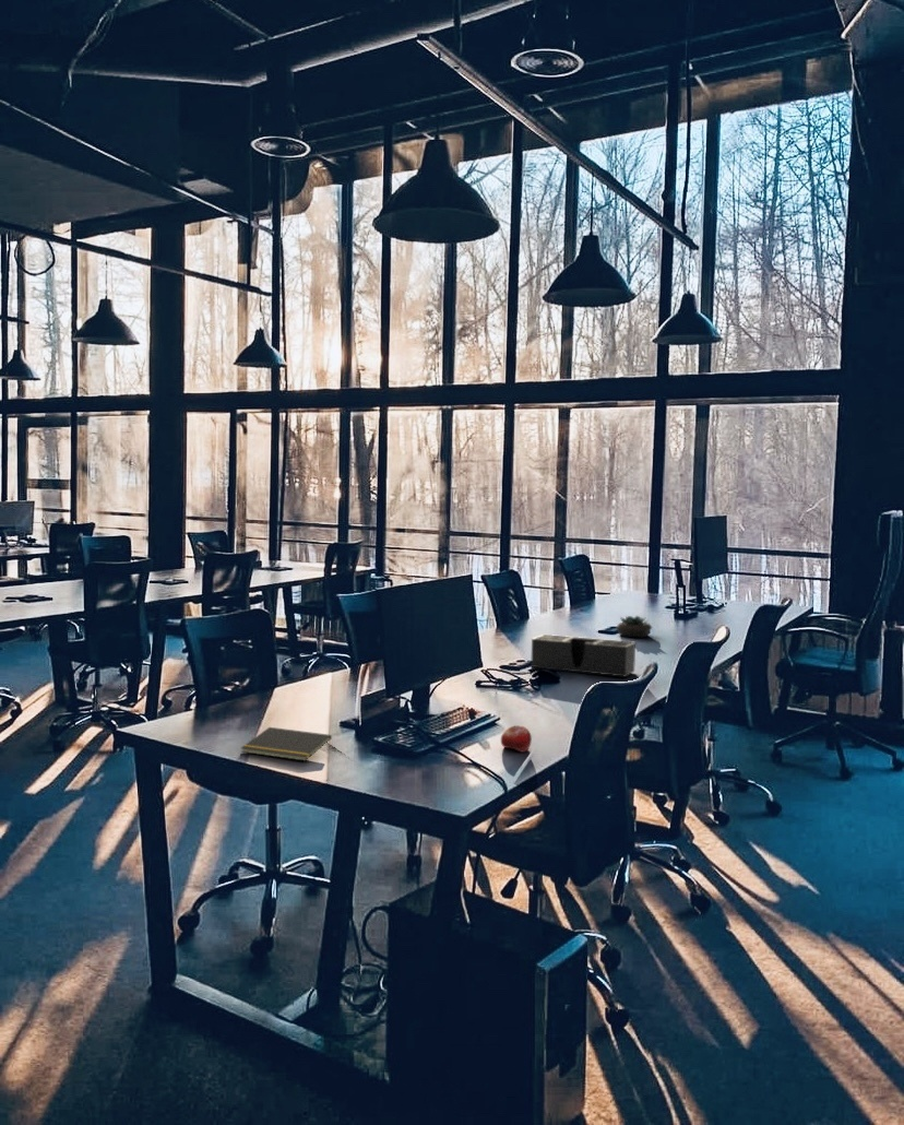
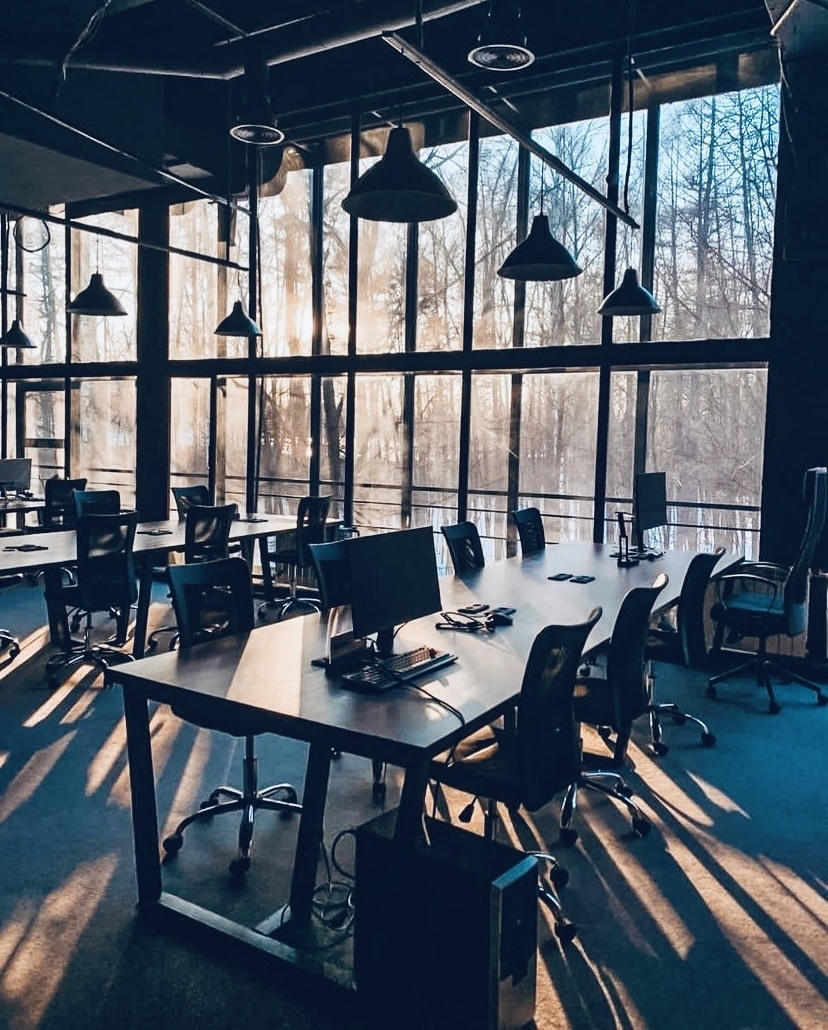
- desk organizer [530,633,637,678]
- succulent plant [615,615,653,638]
- fruit [500,724,533,754]
- notepad [240,726,333,762]
